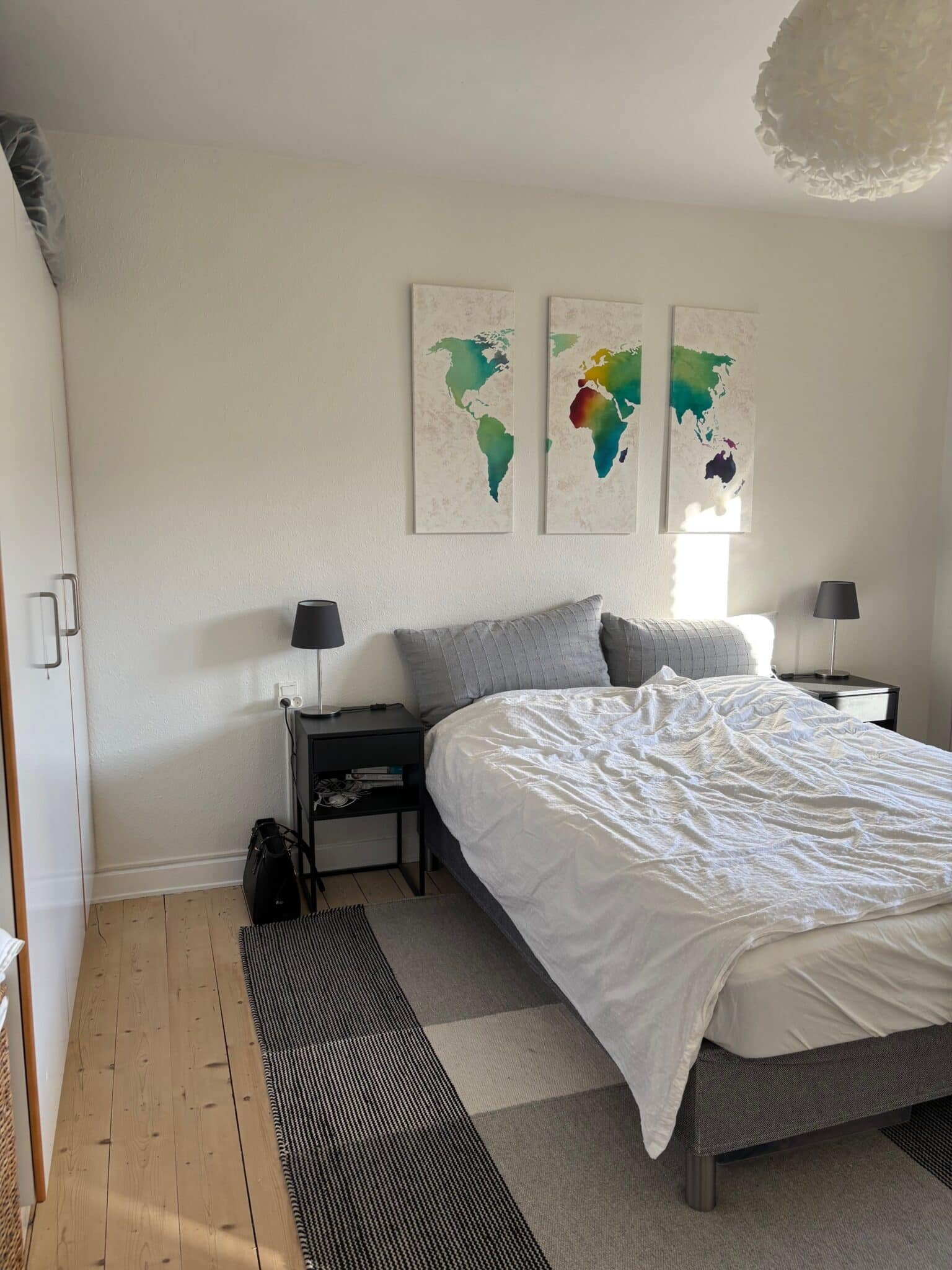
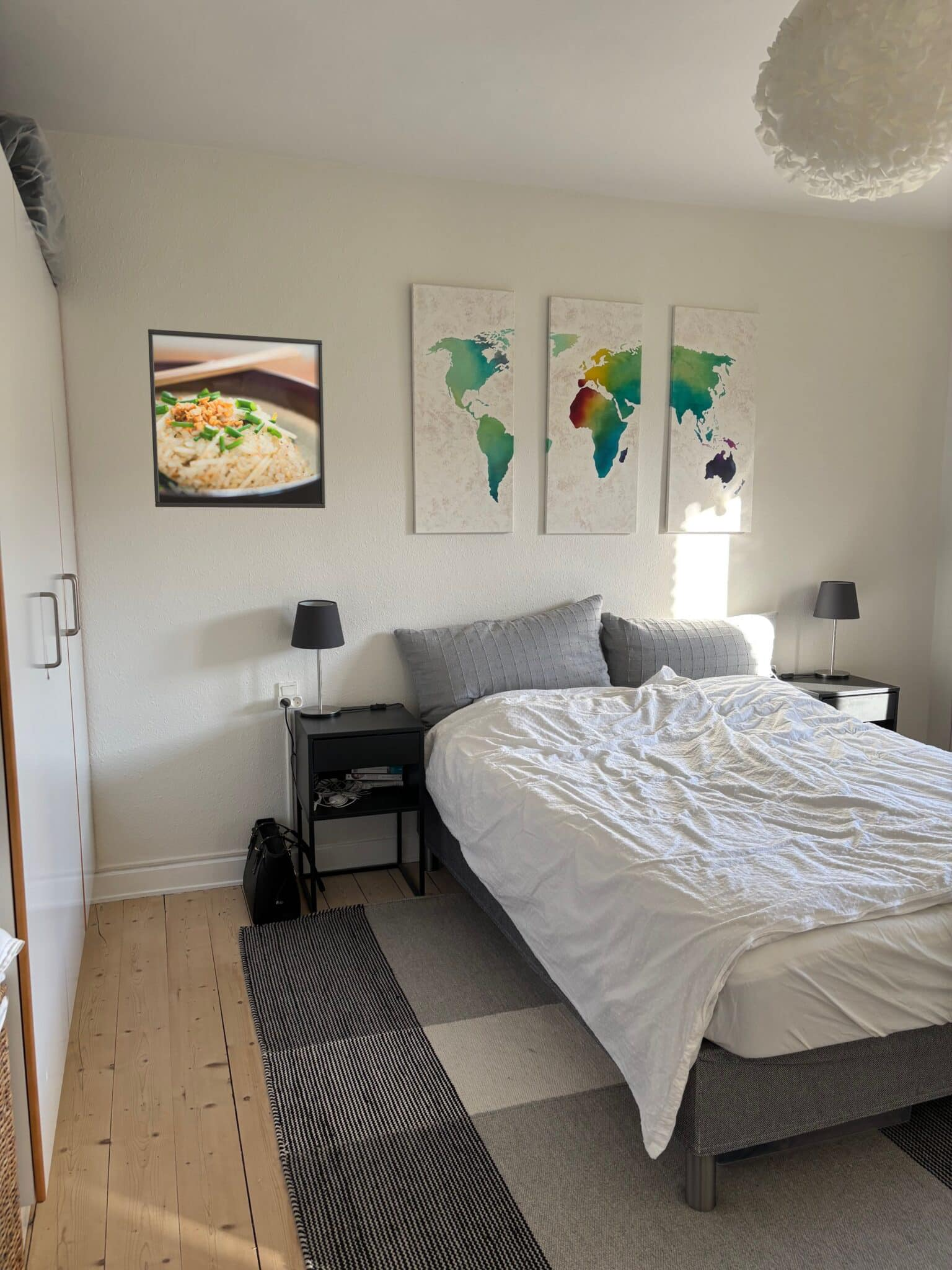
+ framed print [148,329,326,508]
